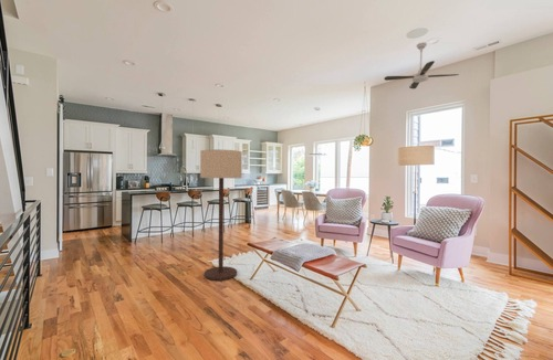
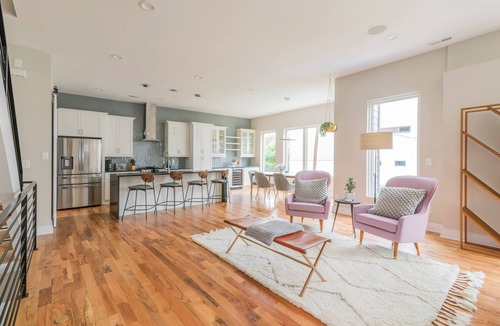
- floor lamp [199,148,243,282]
- ceiling fan [384,41,460,89]
